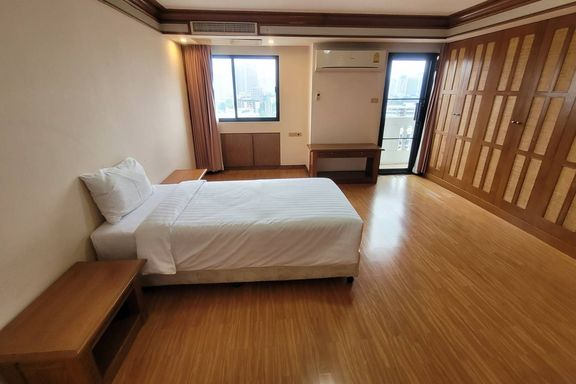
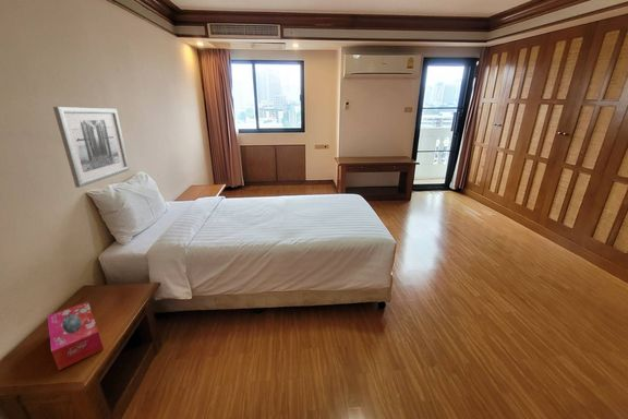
+ wall art [52,106,131,189]
+ tissue box [47,300,105,371]
